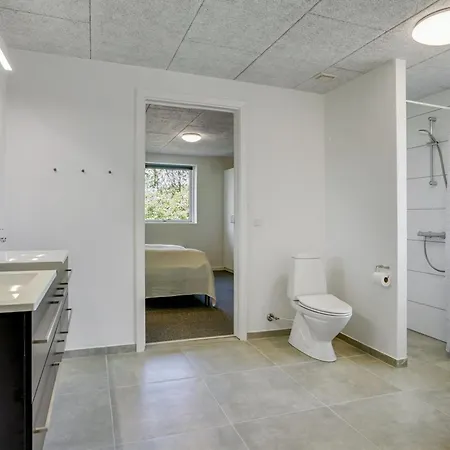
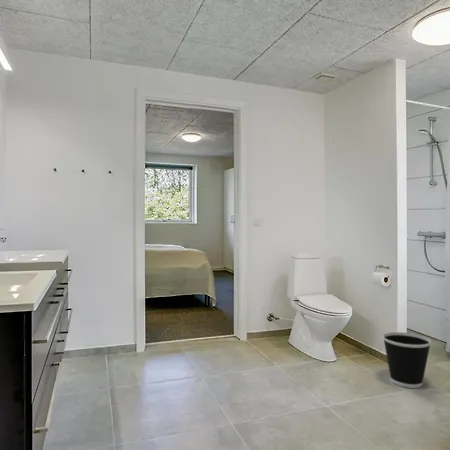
+ wastebasket [382,331,432,389]
